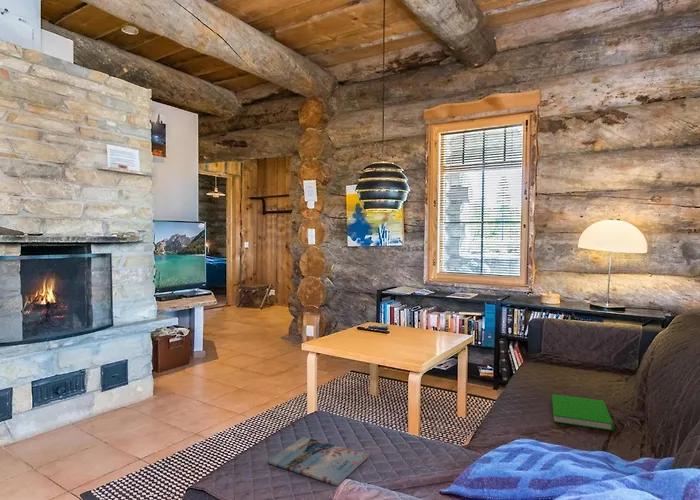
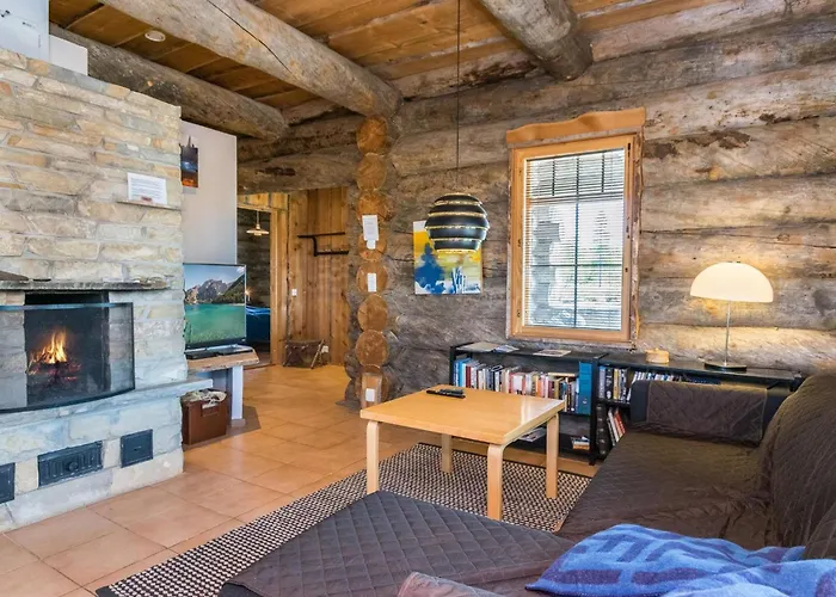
- book [551,393,615,432]
- magazine [266,436,369,487]
